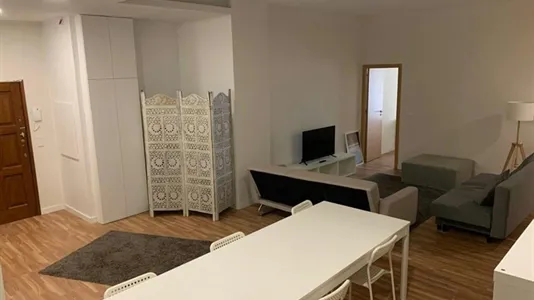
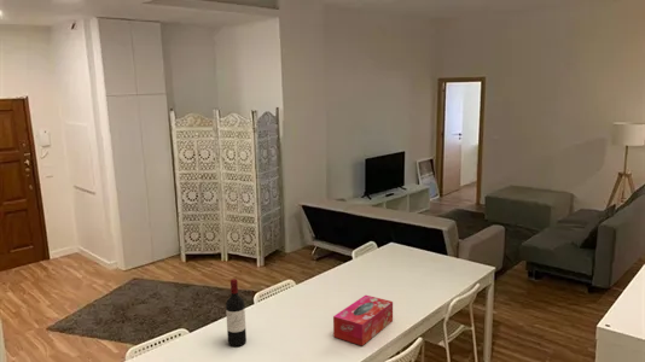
+ wine bottle [225,278,248,348]
+ tissue box [332,294,394,346]
